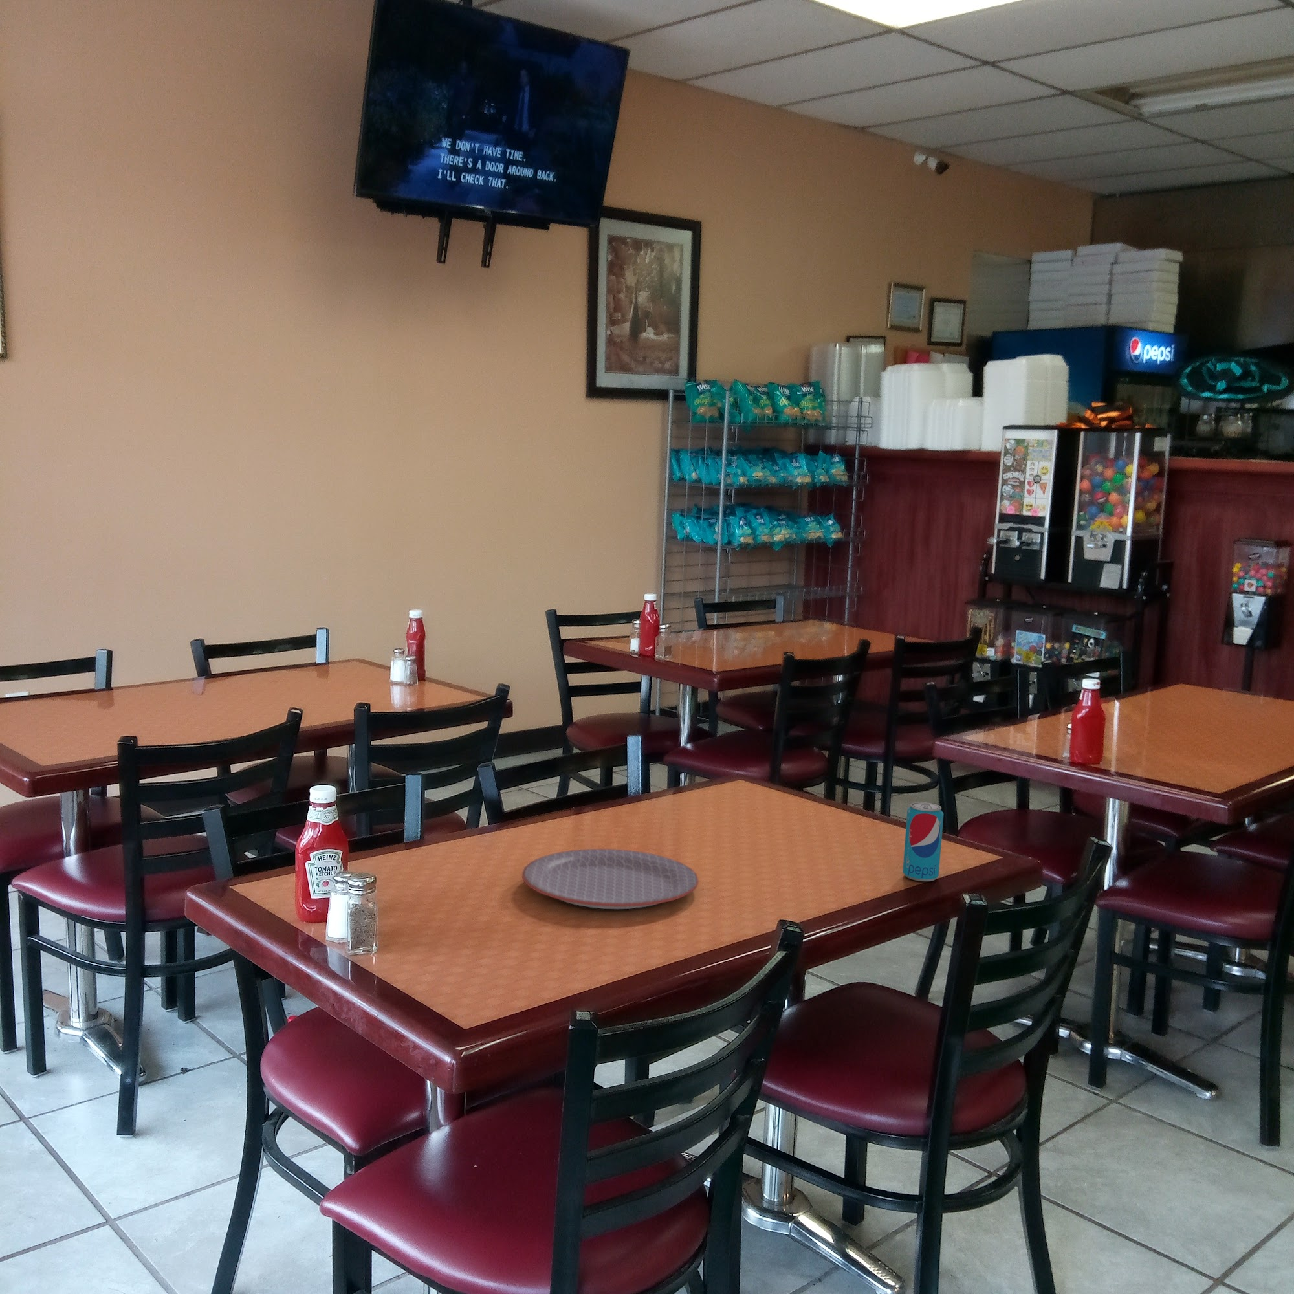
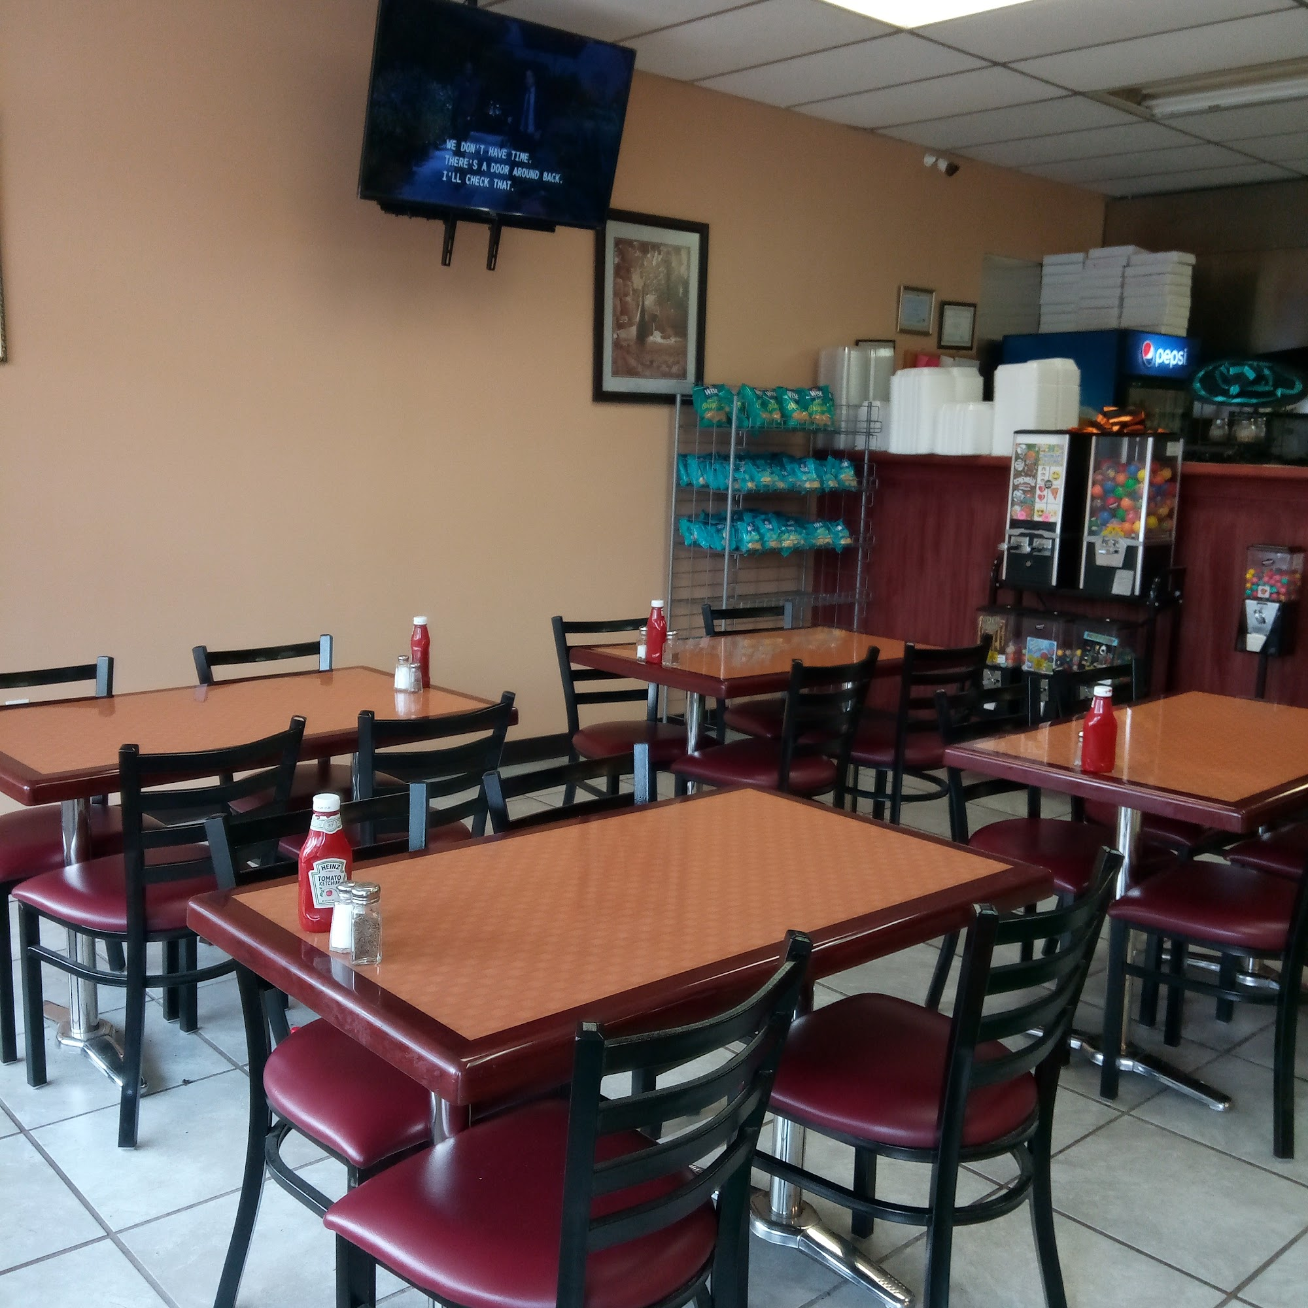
- beverage can [902,801,944,882]
- plate [521,848,699,910]
